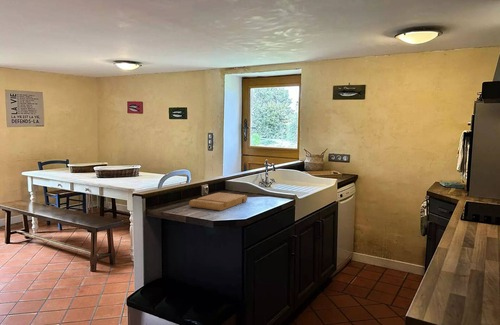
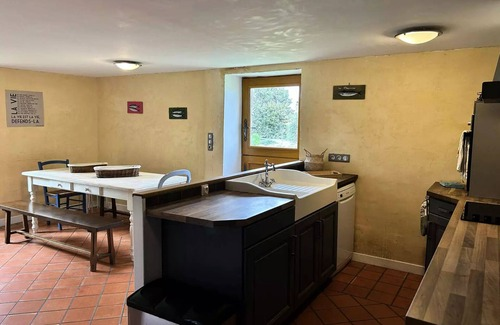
- cutting board [188,191,248,212]
